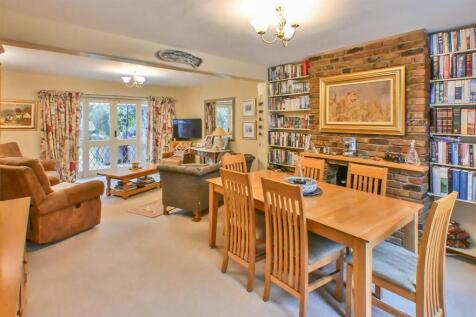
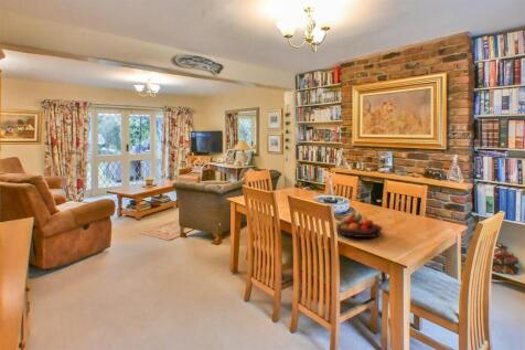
+ fruit bowl [333,211,384,238]
